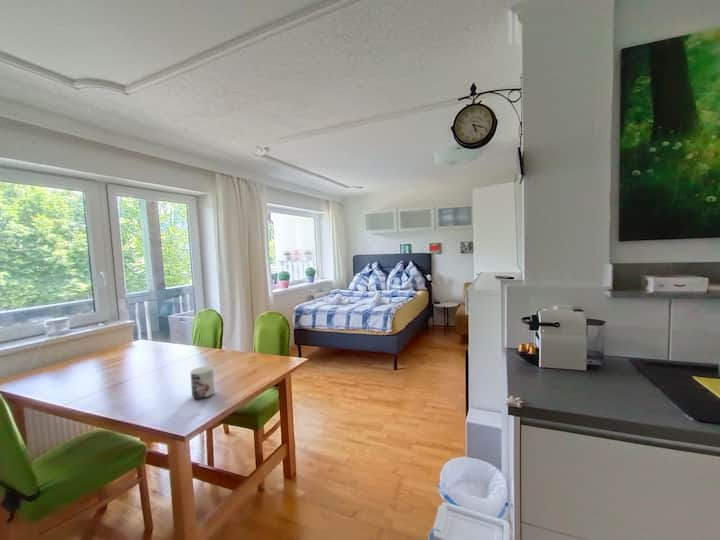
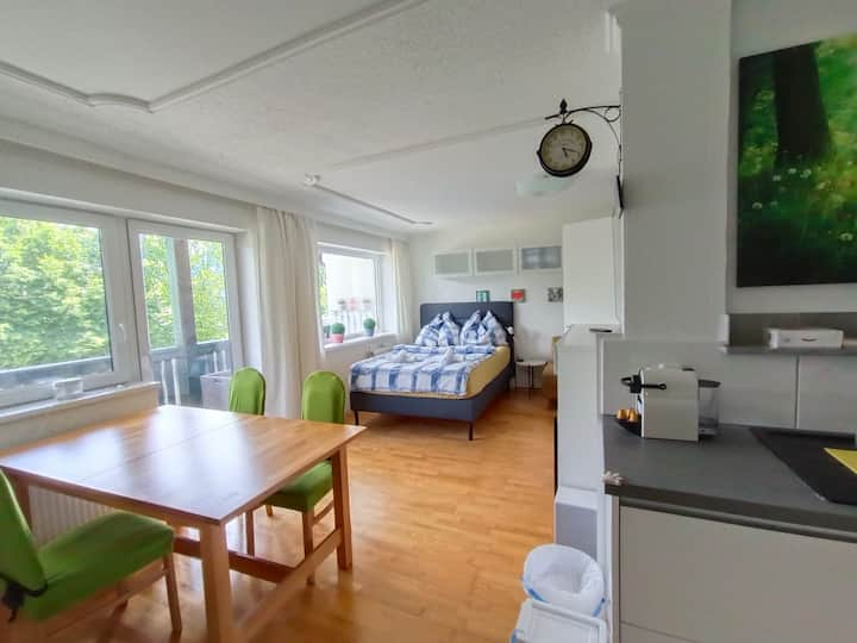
- mug [189,365,215,400]
